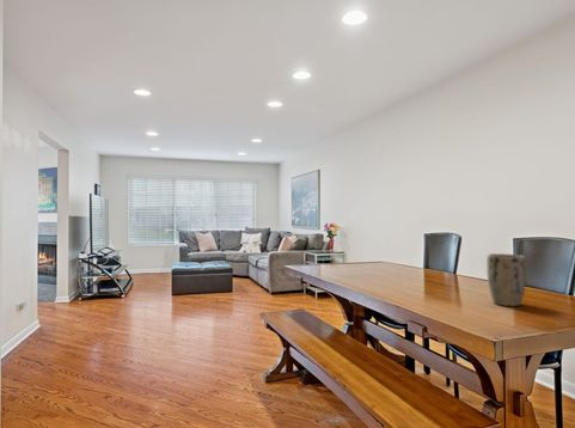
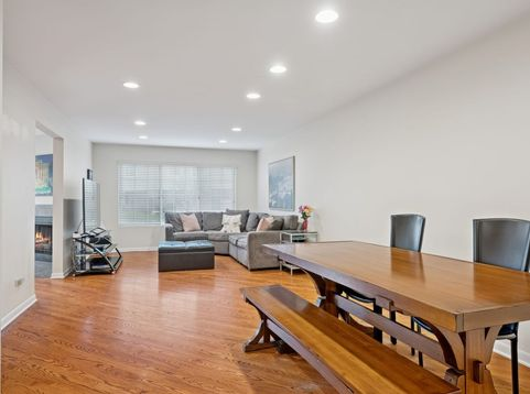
- plant pot [485,252,527,307]
